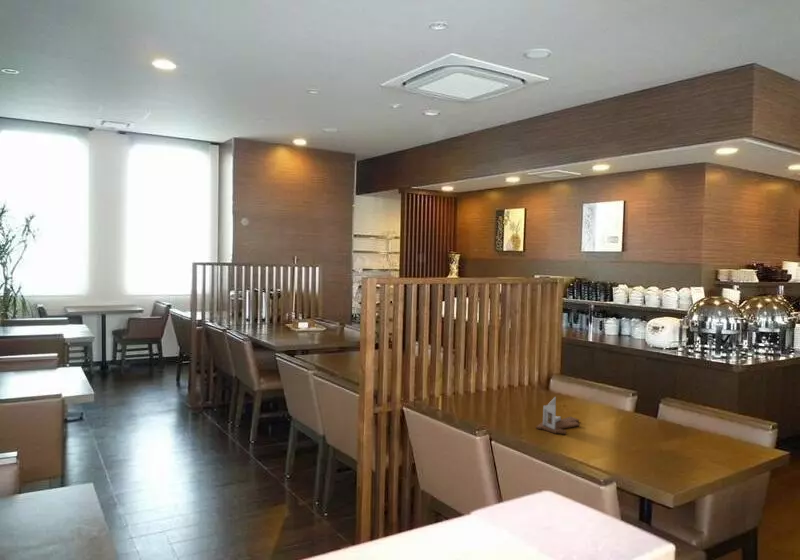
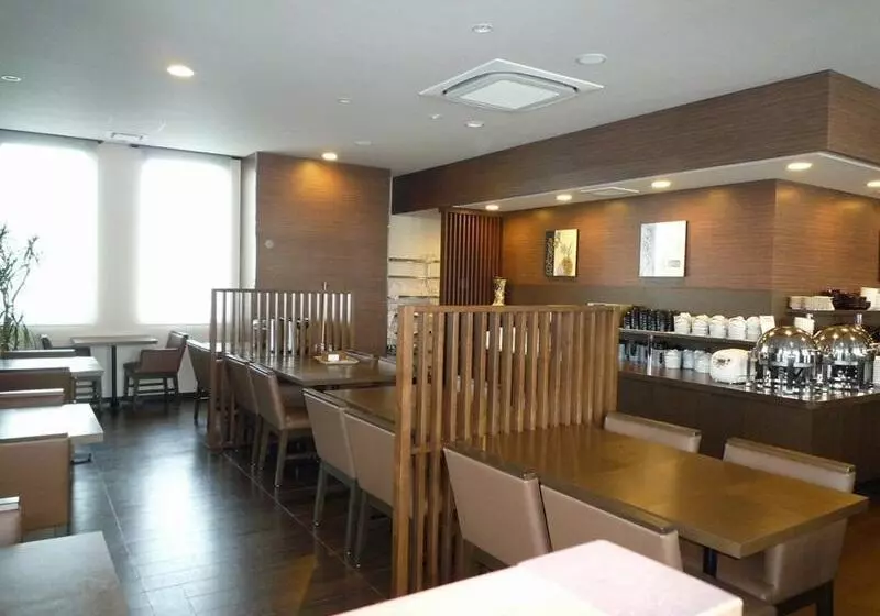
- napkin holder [535,396,581,435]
